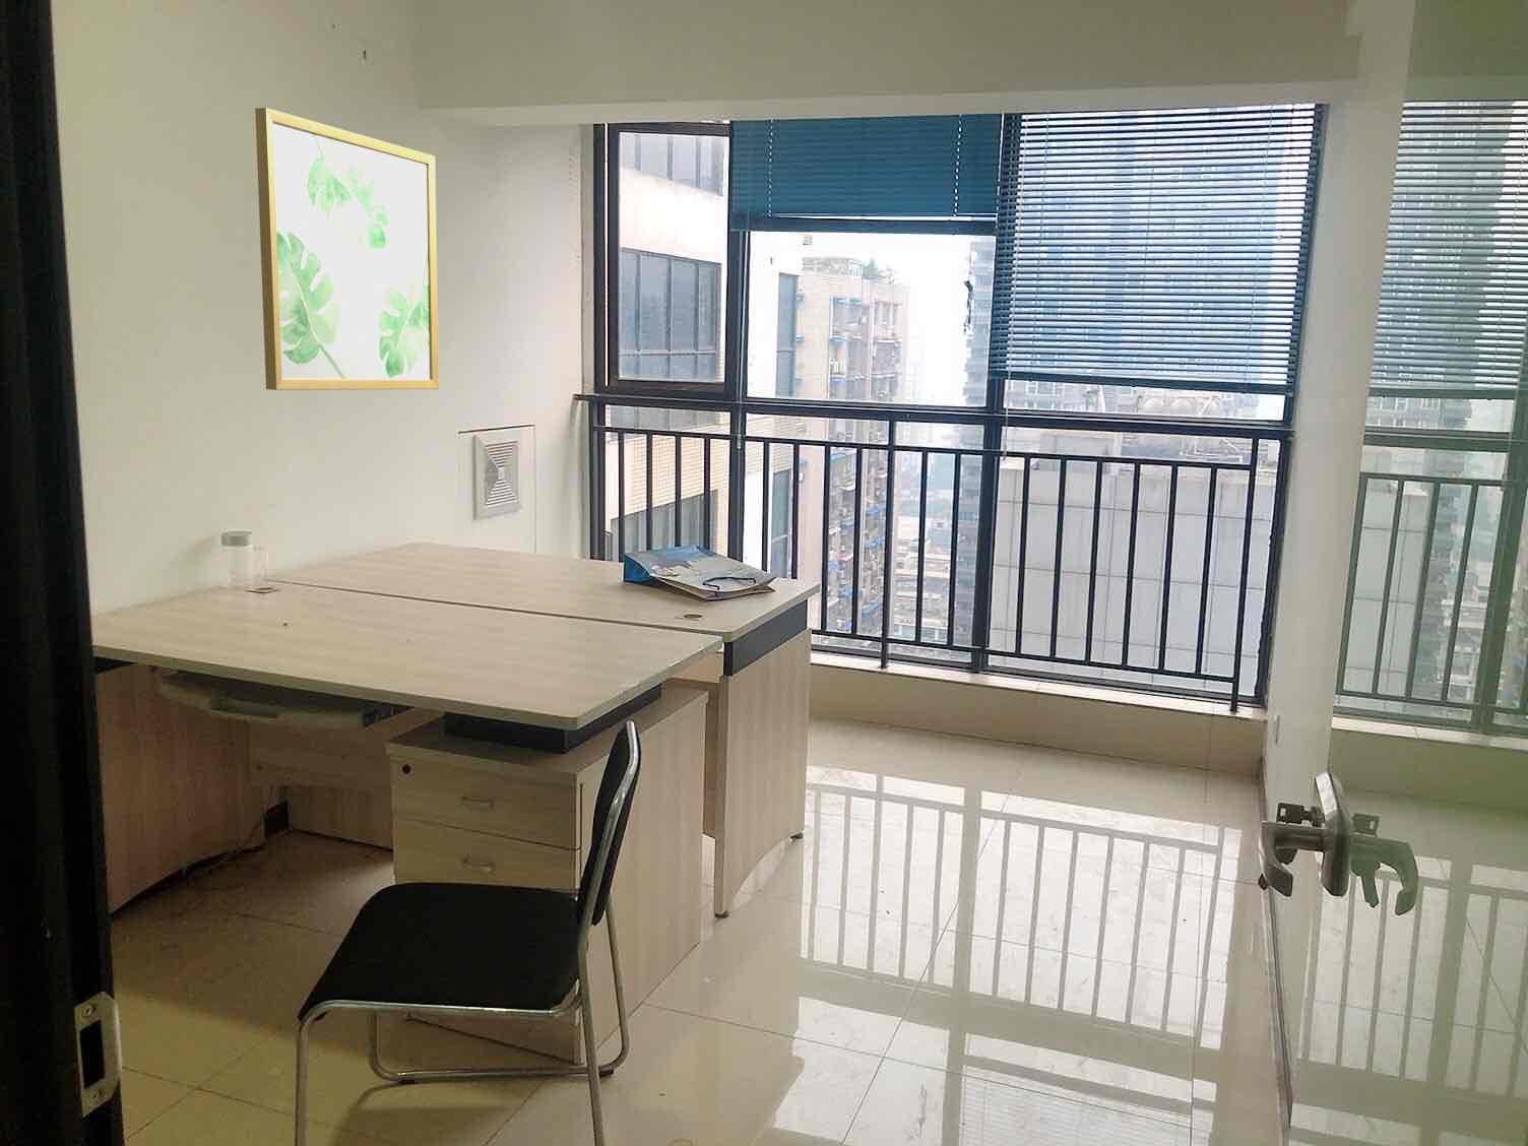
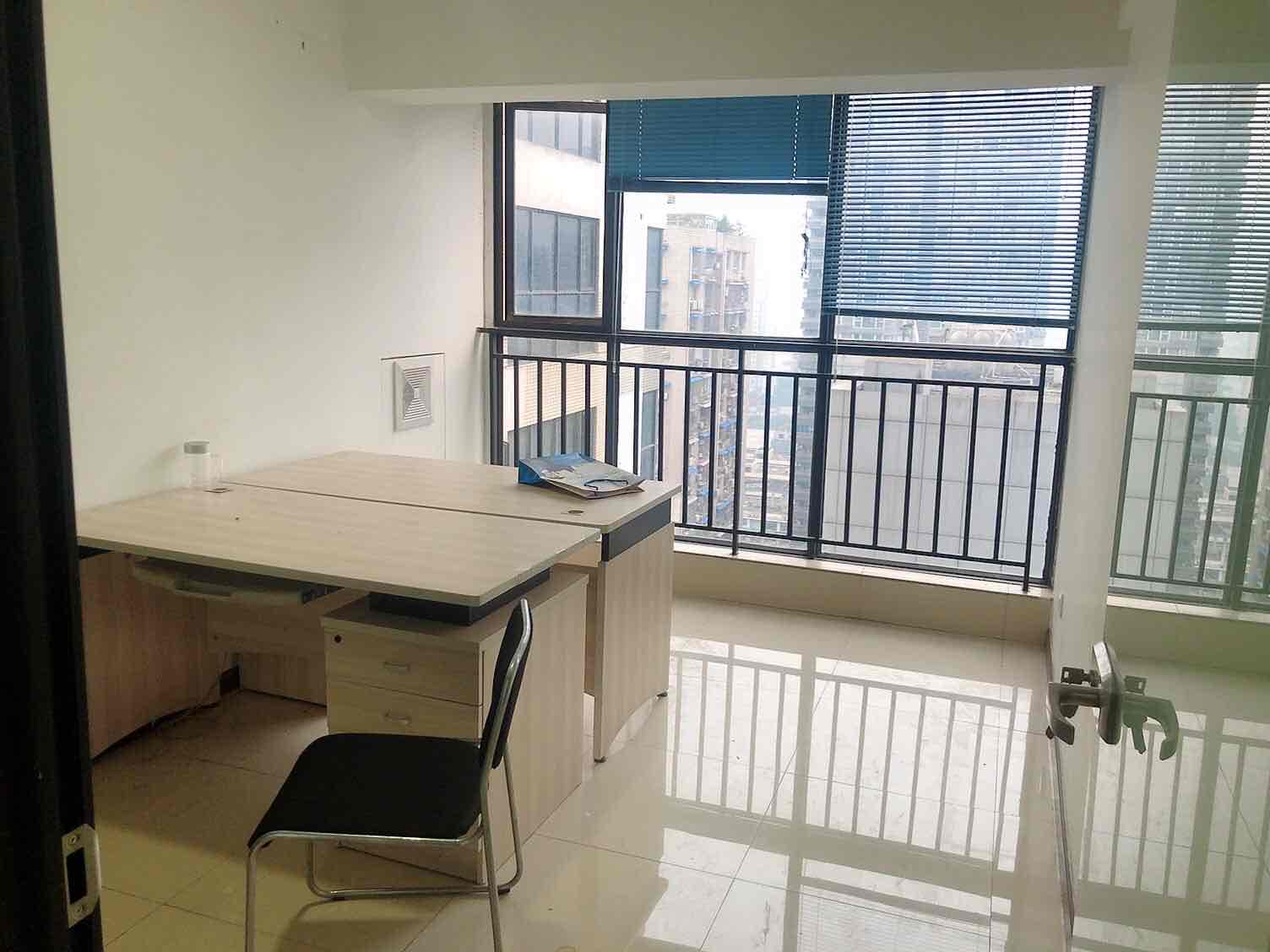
- wall art [254,107,440,391]
